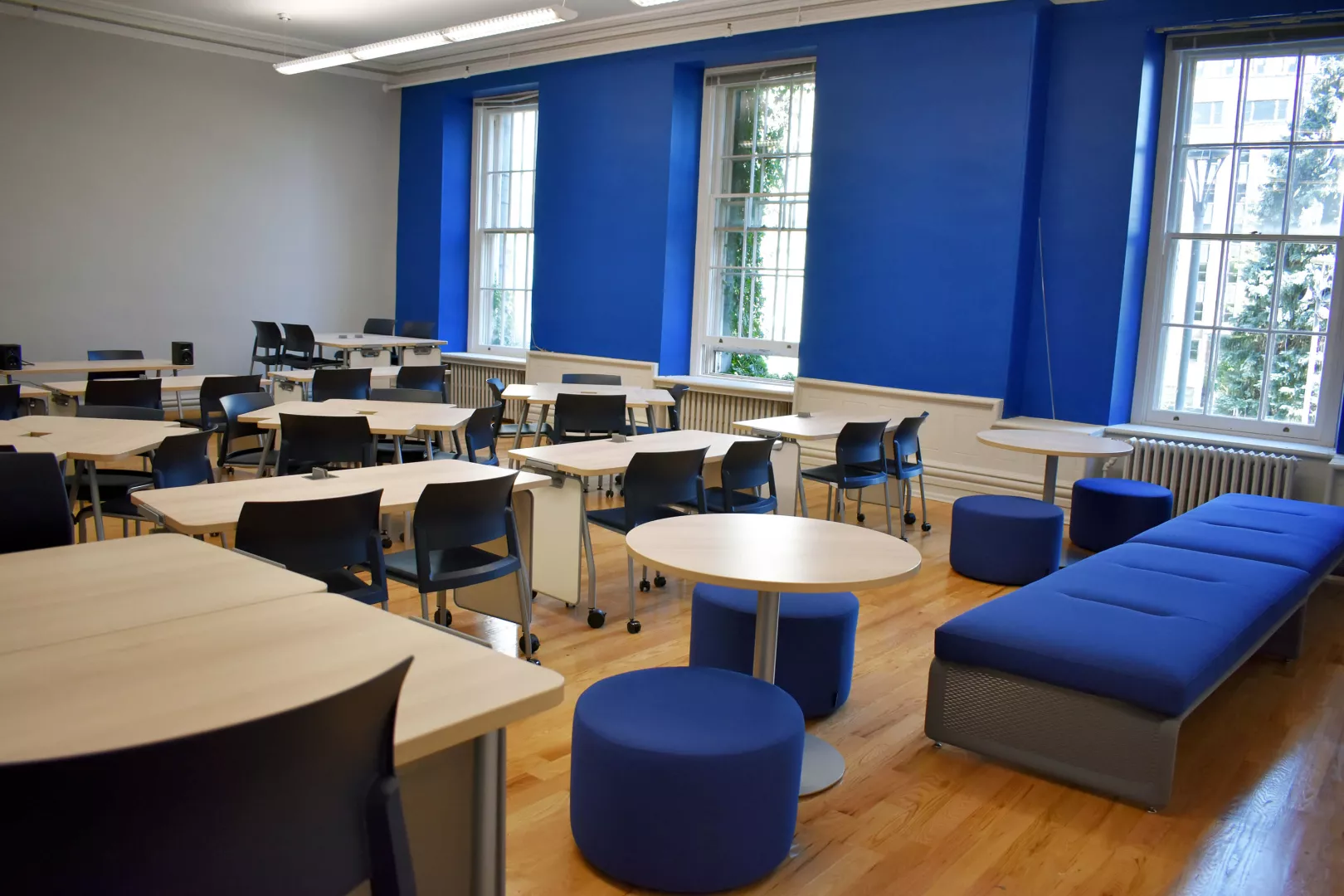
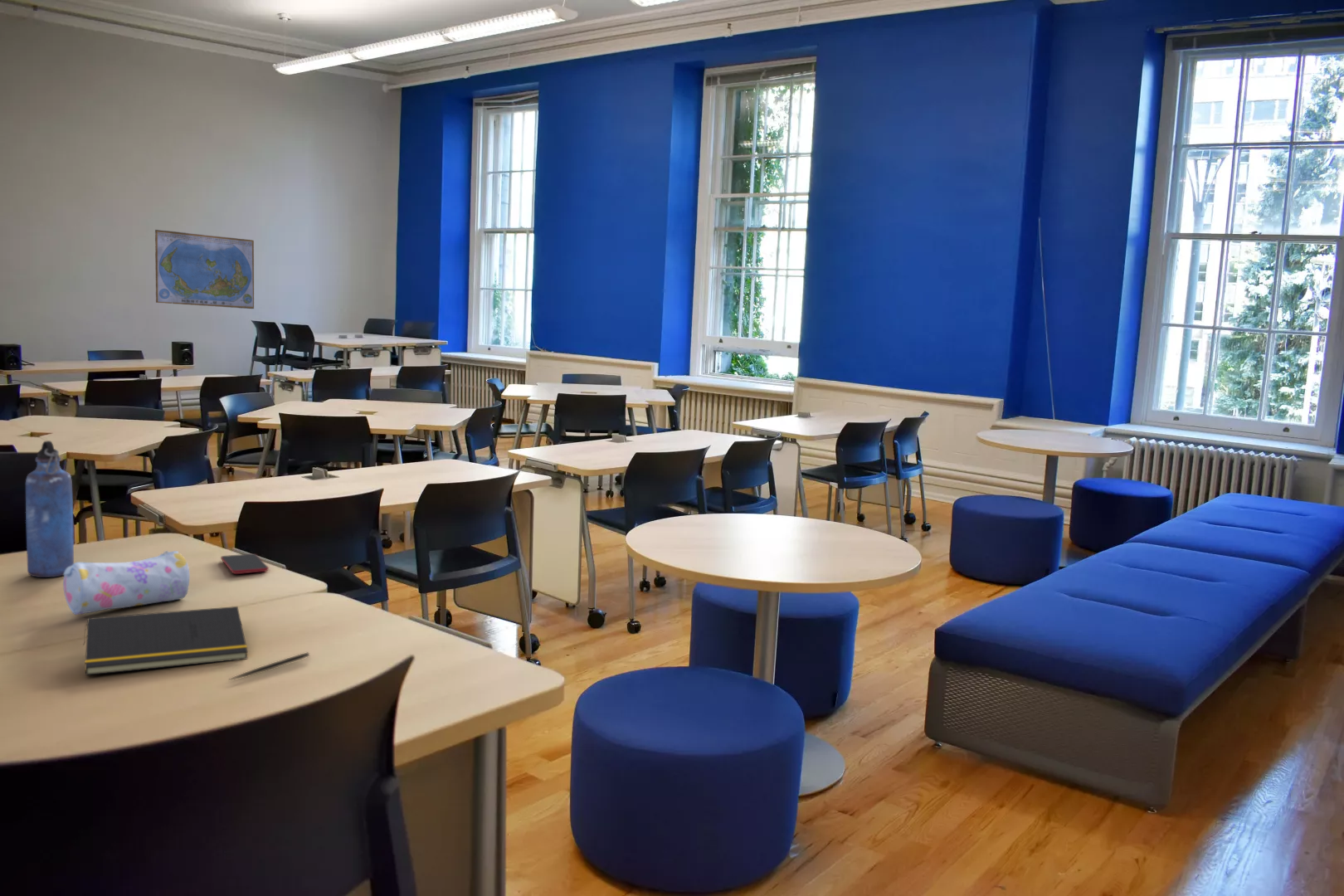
+ pen [227,652,310,681]
+ smartphone [220,553,270,575]
+ notepad [82,606,248,676]
+ water bottle [25,440,75,578]
+ pencil case [62,550,191,616]
+ world map [154,229,255,309]
